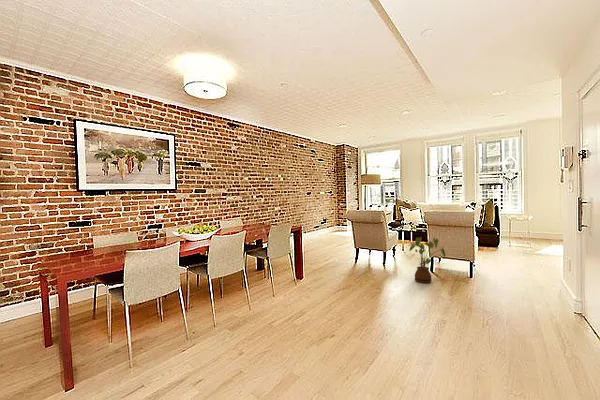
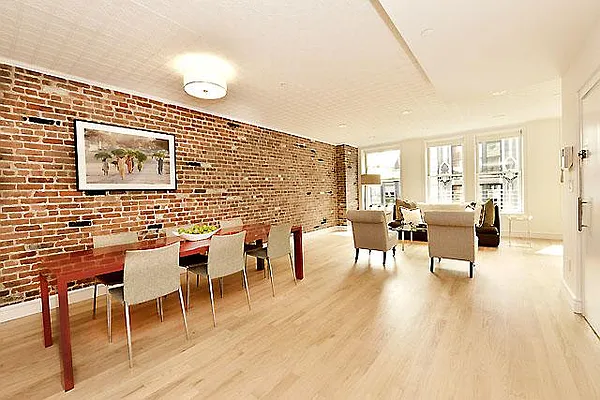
- house plant [408,236,446,284]
